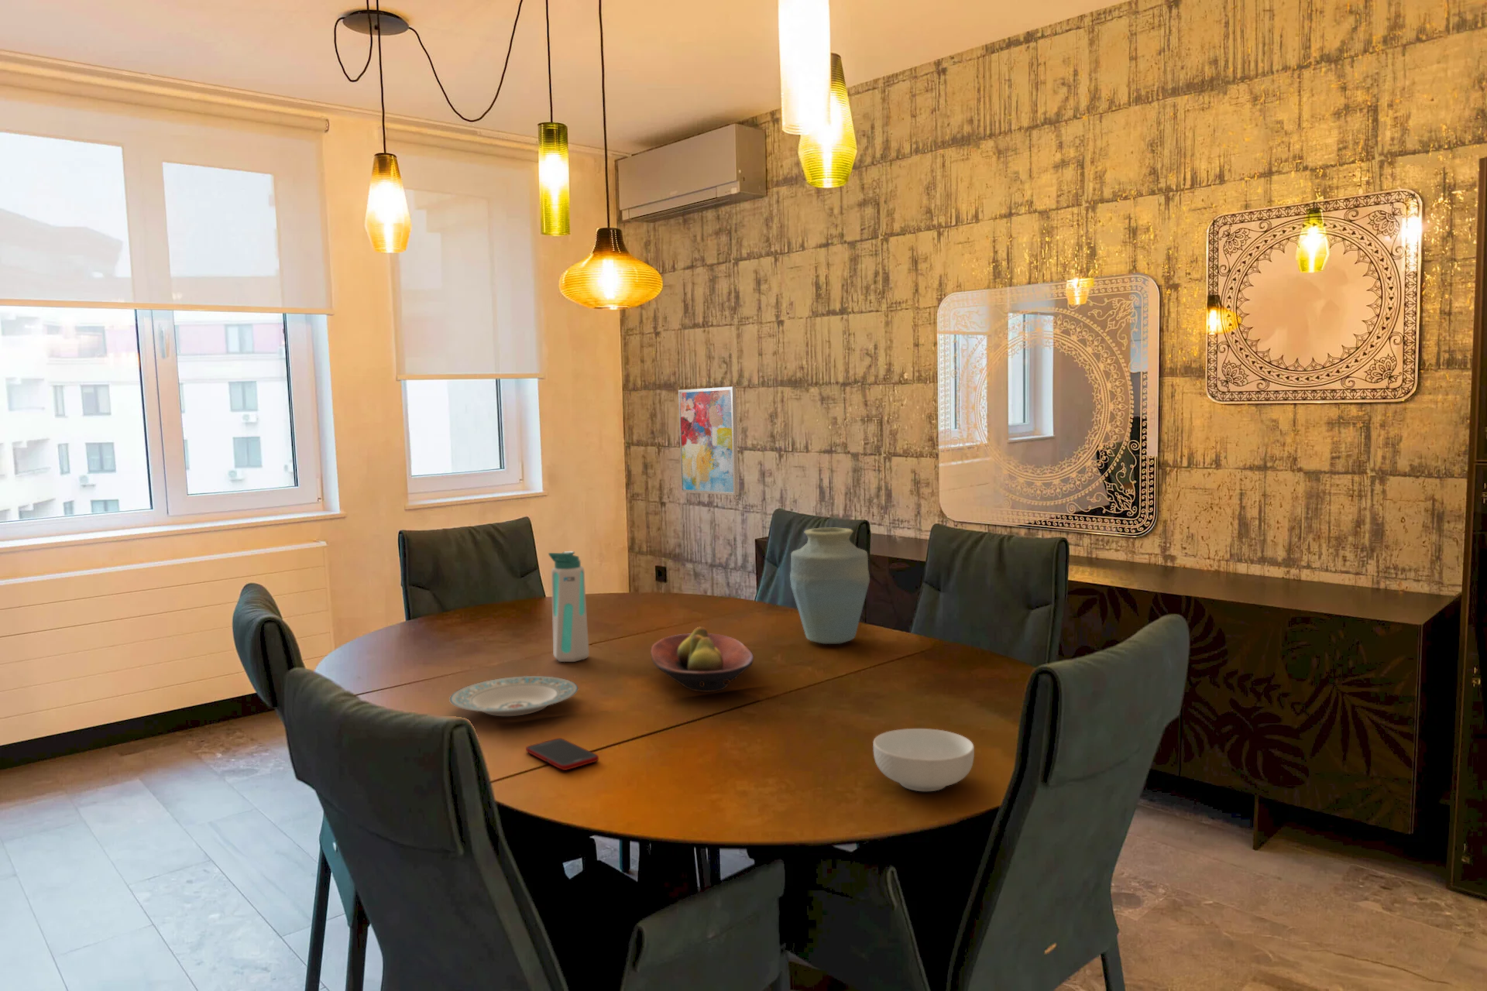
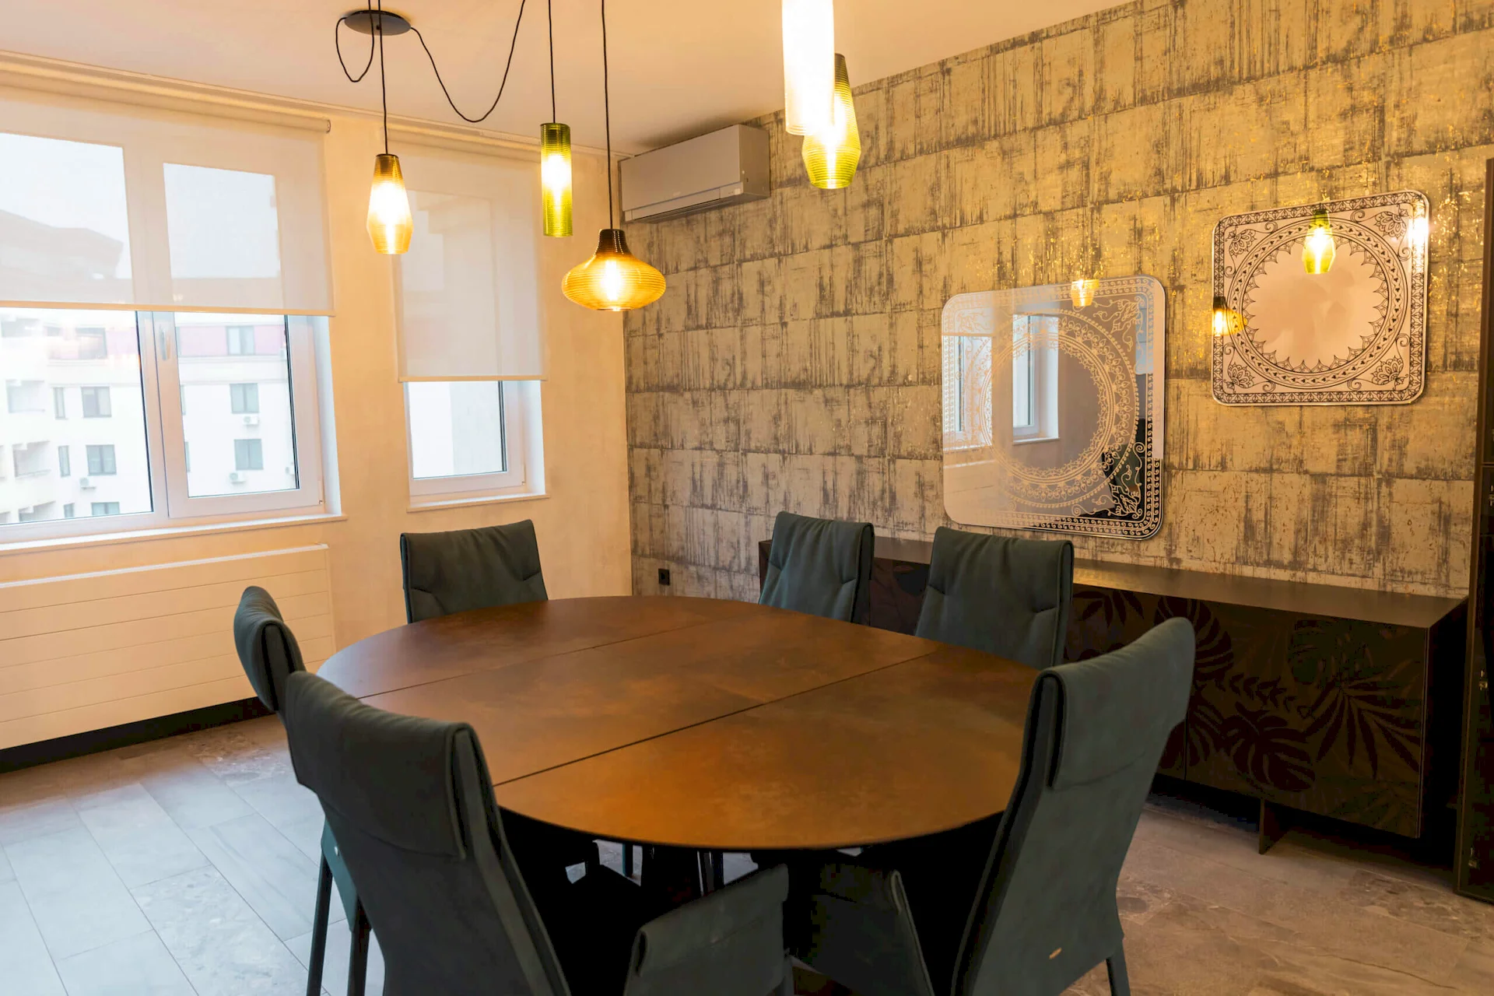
- vase [789,528,871,645]
- cereal bowl [872,728,975,792]
- wall art [677,386,739,497]
- water bottle [548,551,590,663]
- cell phone [526,737,600,771]
- plate [448,675,580,717]
- fruit bowl [649,626,755,692]
